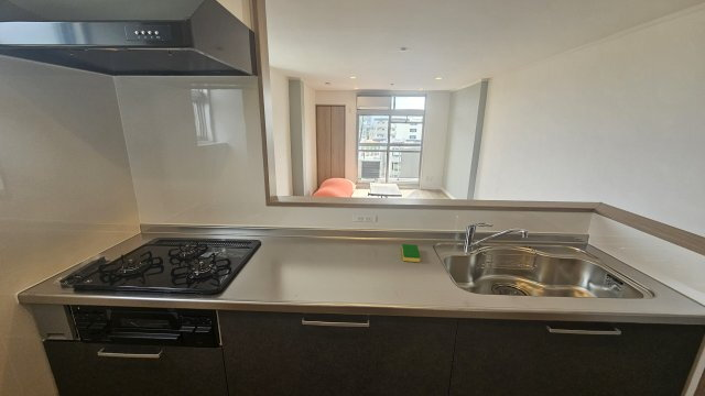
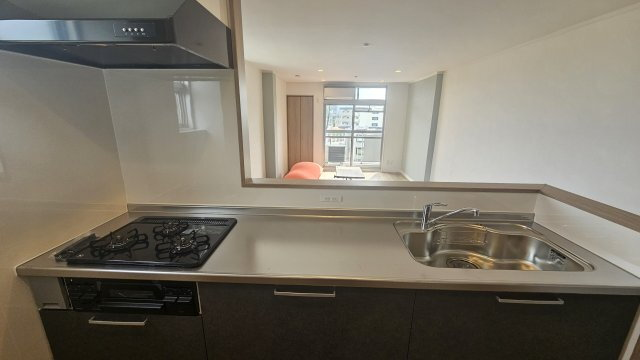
- dish sponge [401,243,421,263]
